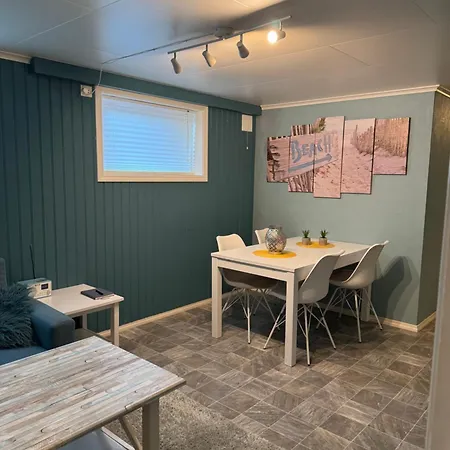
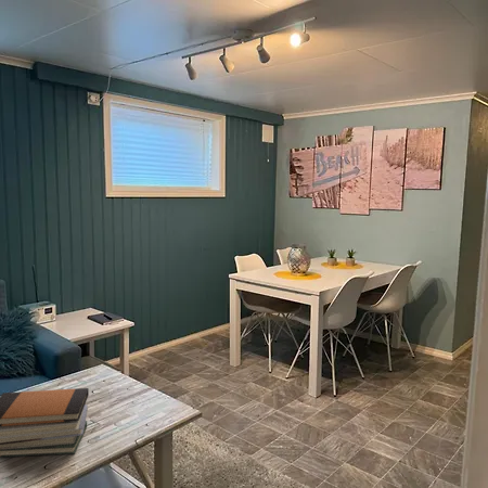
+ book stack [0,387,90,459]
